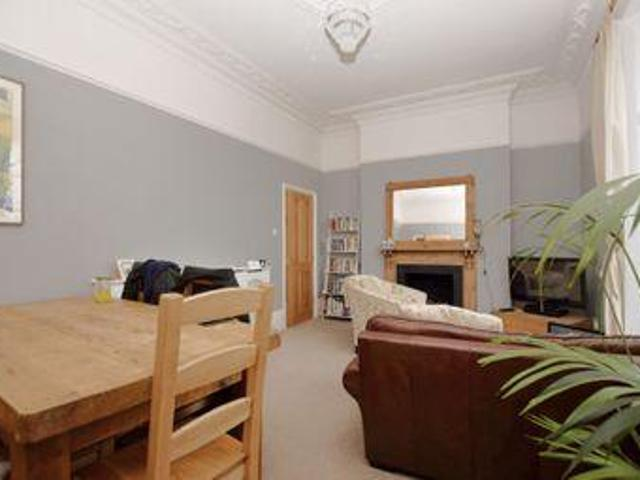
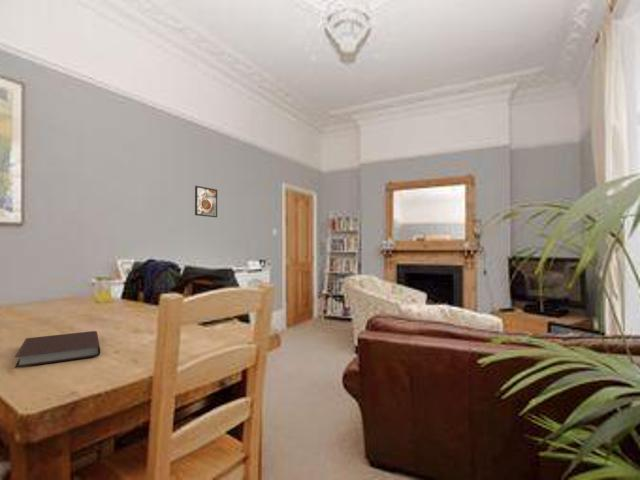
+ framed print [194,185,218,218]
+ notebook [14,330,101,369]
